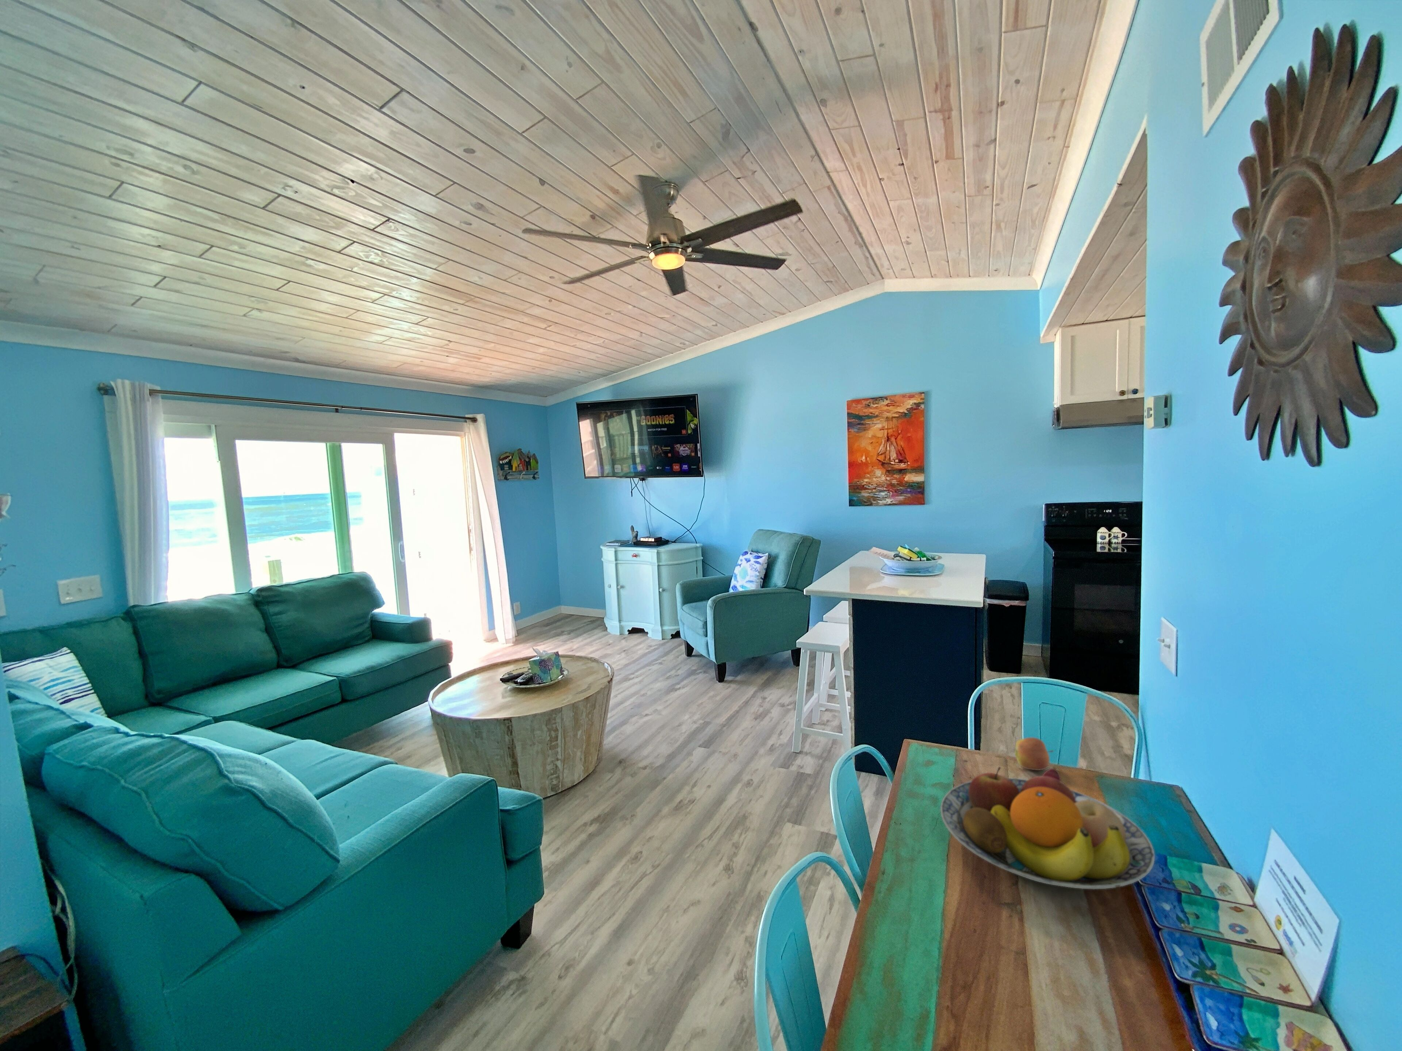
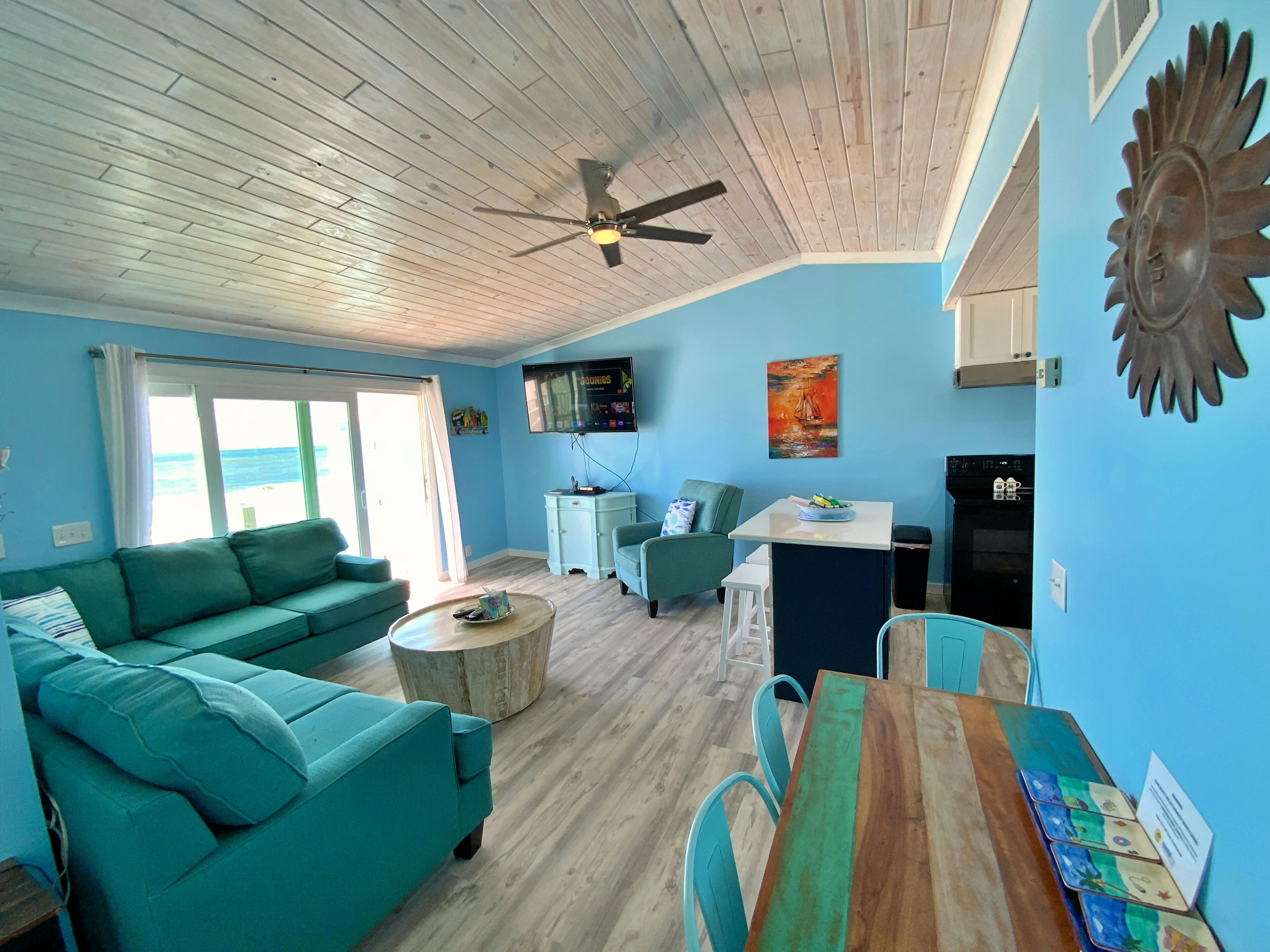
- apple [1015,737,1053,771]
- fruit bowl [941,766,1155,890]
